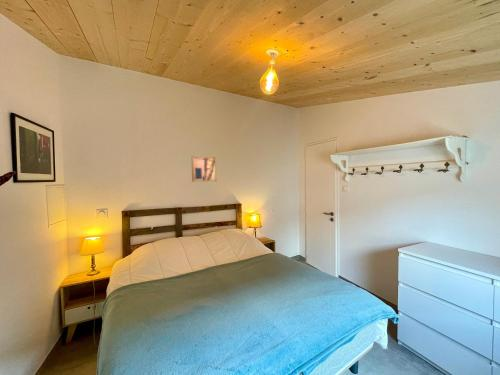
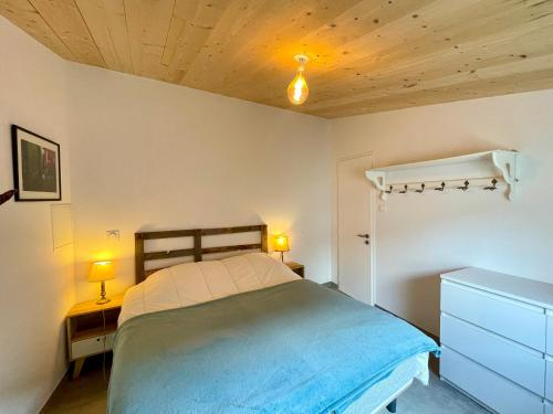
- wall art [191,155,218,183]
